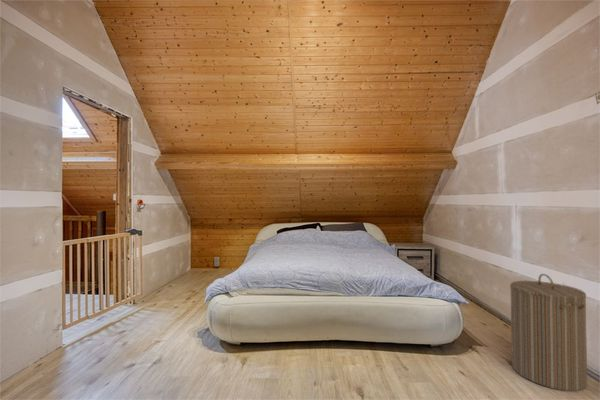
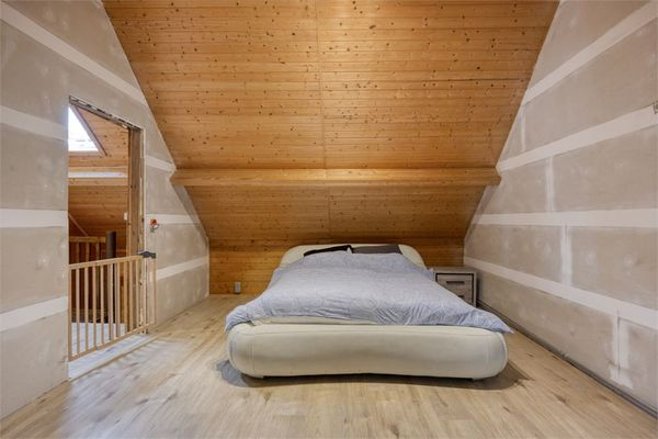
- laundry hamper [509,273,588,392]
